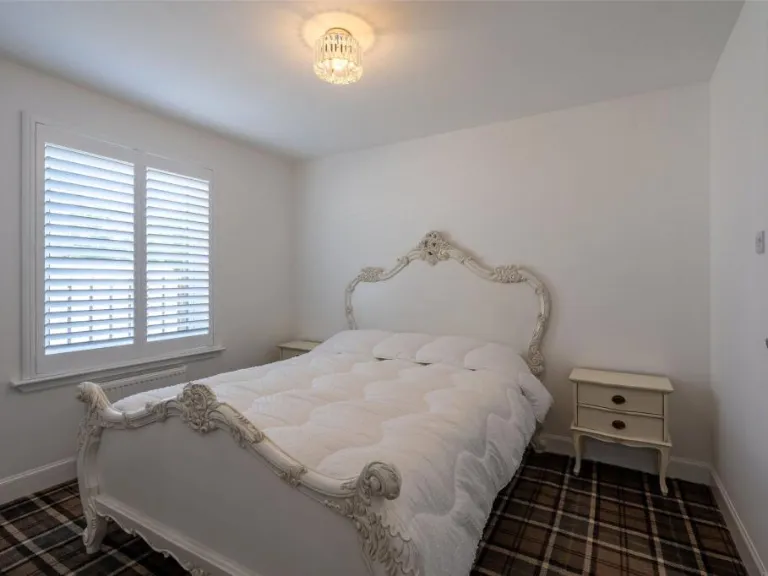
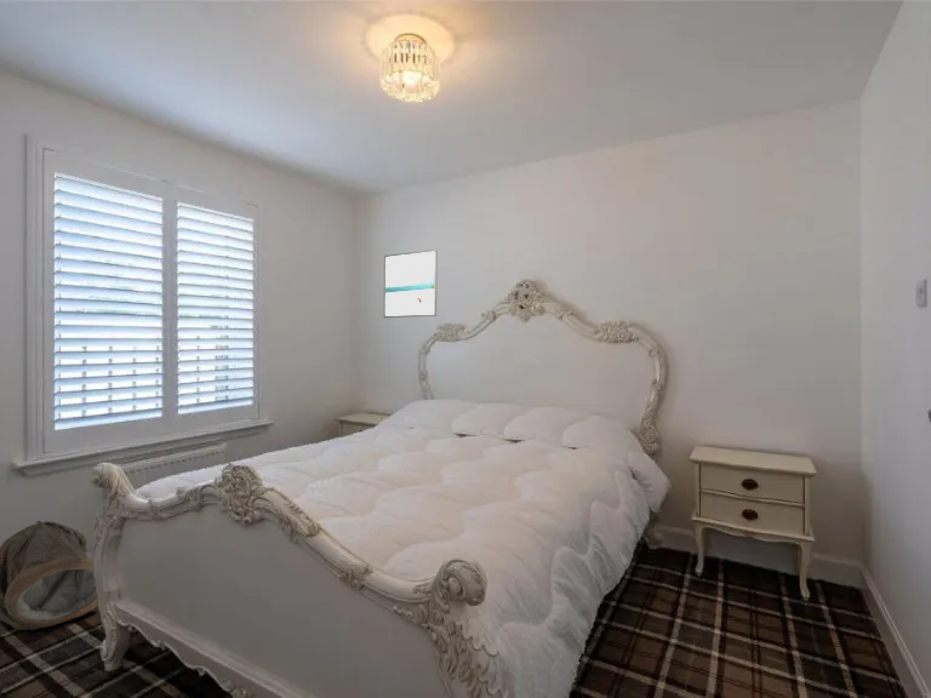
+ bag [0,520,98,631]
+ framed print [383,248,438,319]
